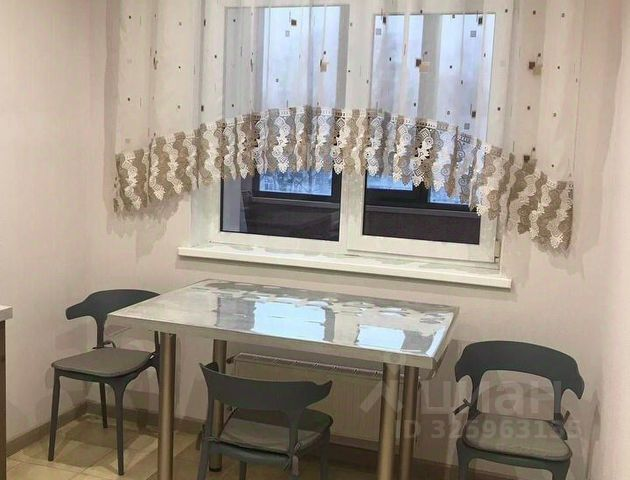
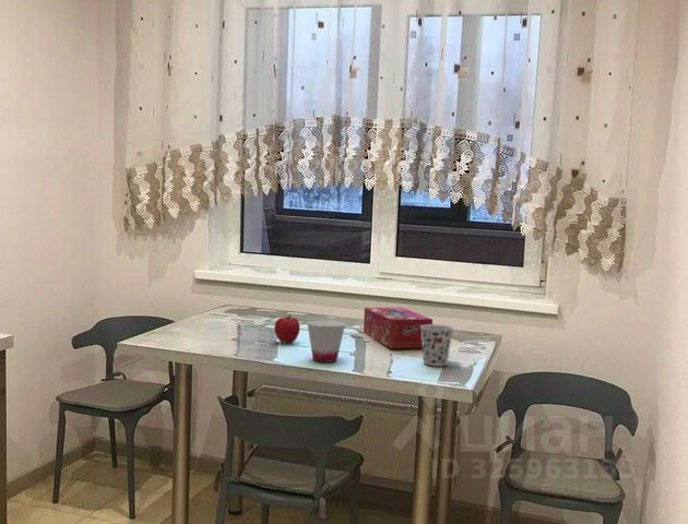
+ cup [306,319,346,364]
+ cup [420,323,454,367]
+ tissue box [363,307,434,349]
+ fruit [274,313,300,344]
